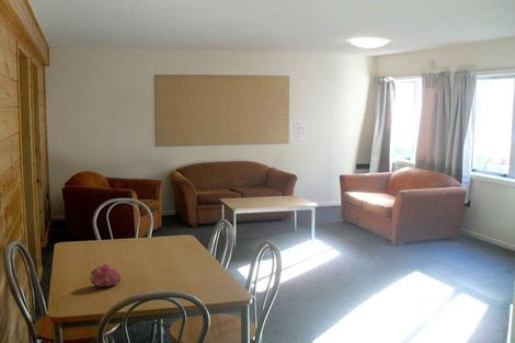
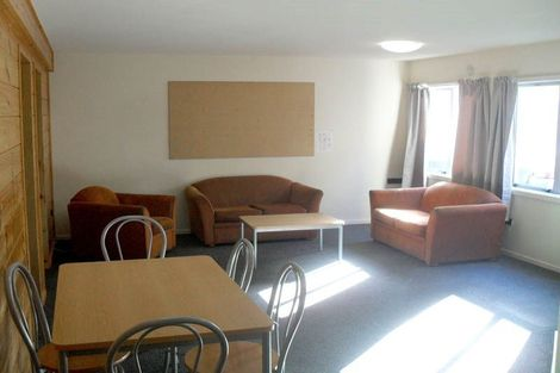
- fruit [89,264,122,288]
